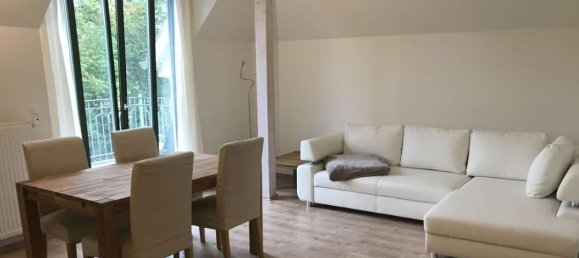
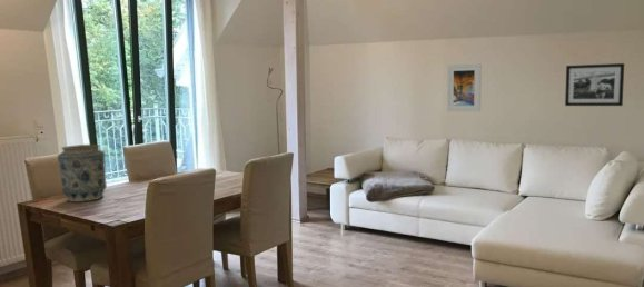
+ picture frame [564,62,625,107]
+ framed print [446,62,483,112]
+ vase [57,144,108,204]
